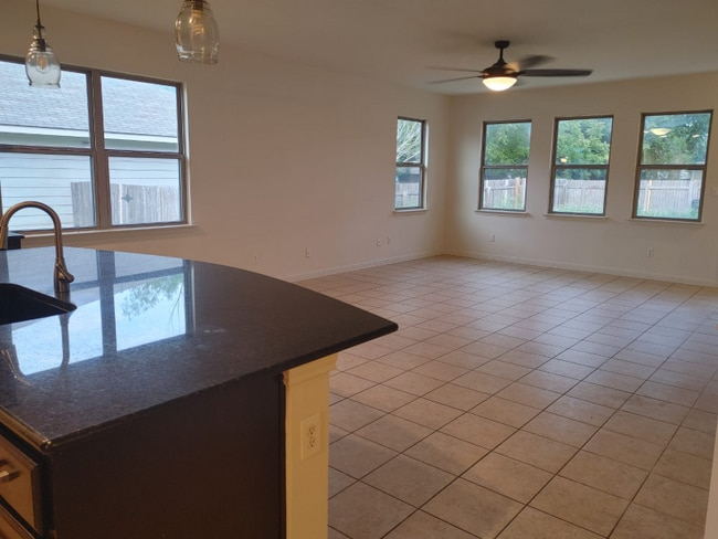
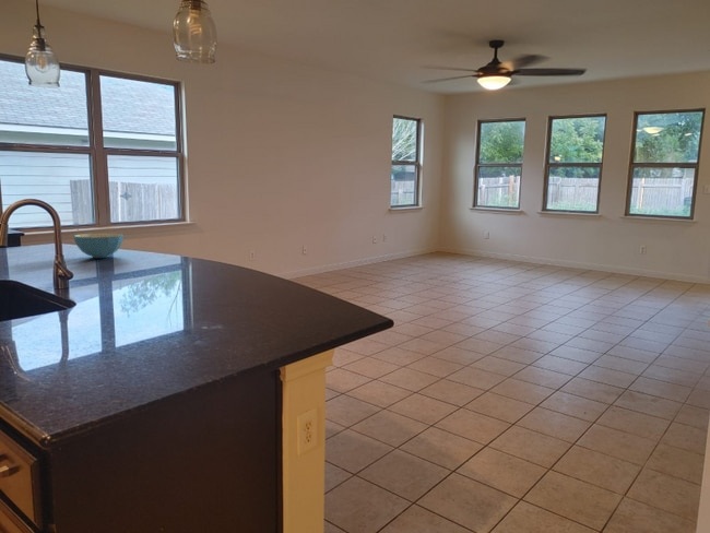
+ cereal bowl [73,233,125,259]
